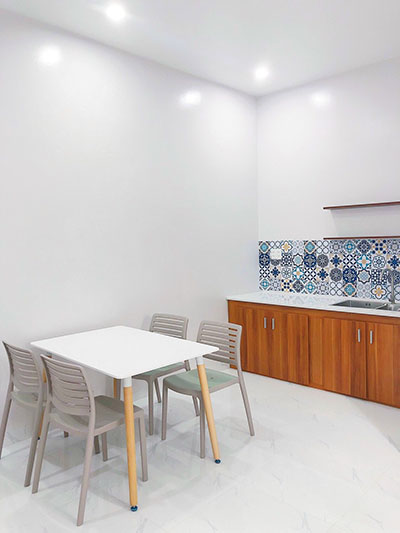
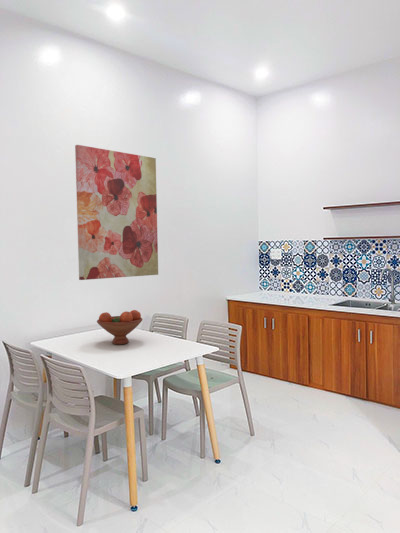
+ wall art [74,144,159,281]
+ fruit bowl [96,309,144,345]
